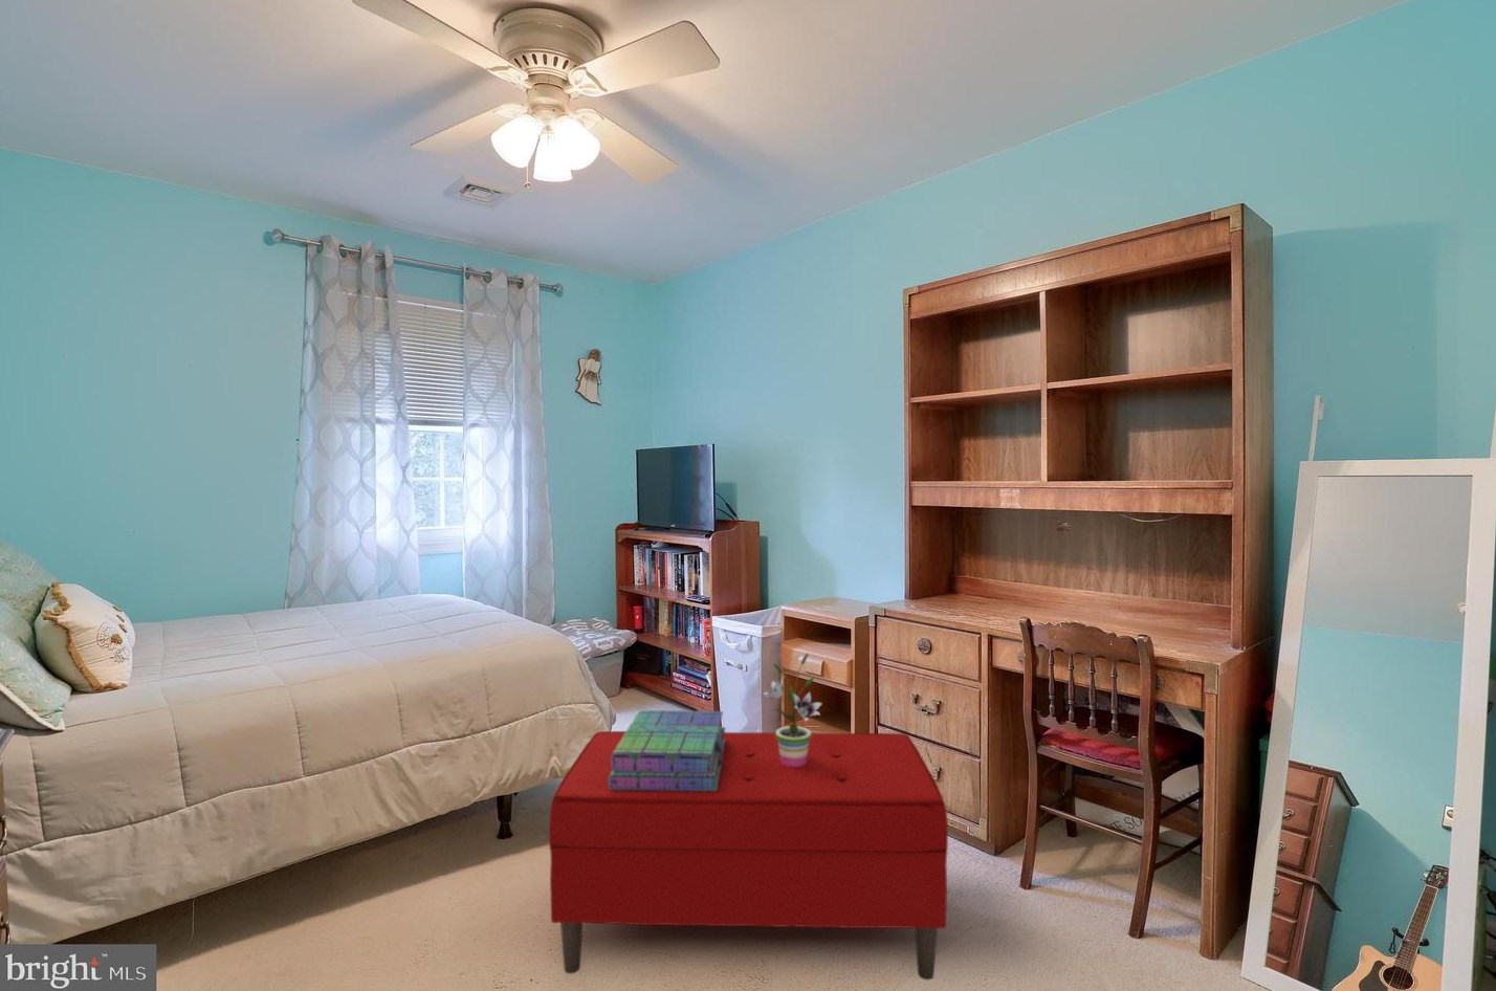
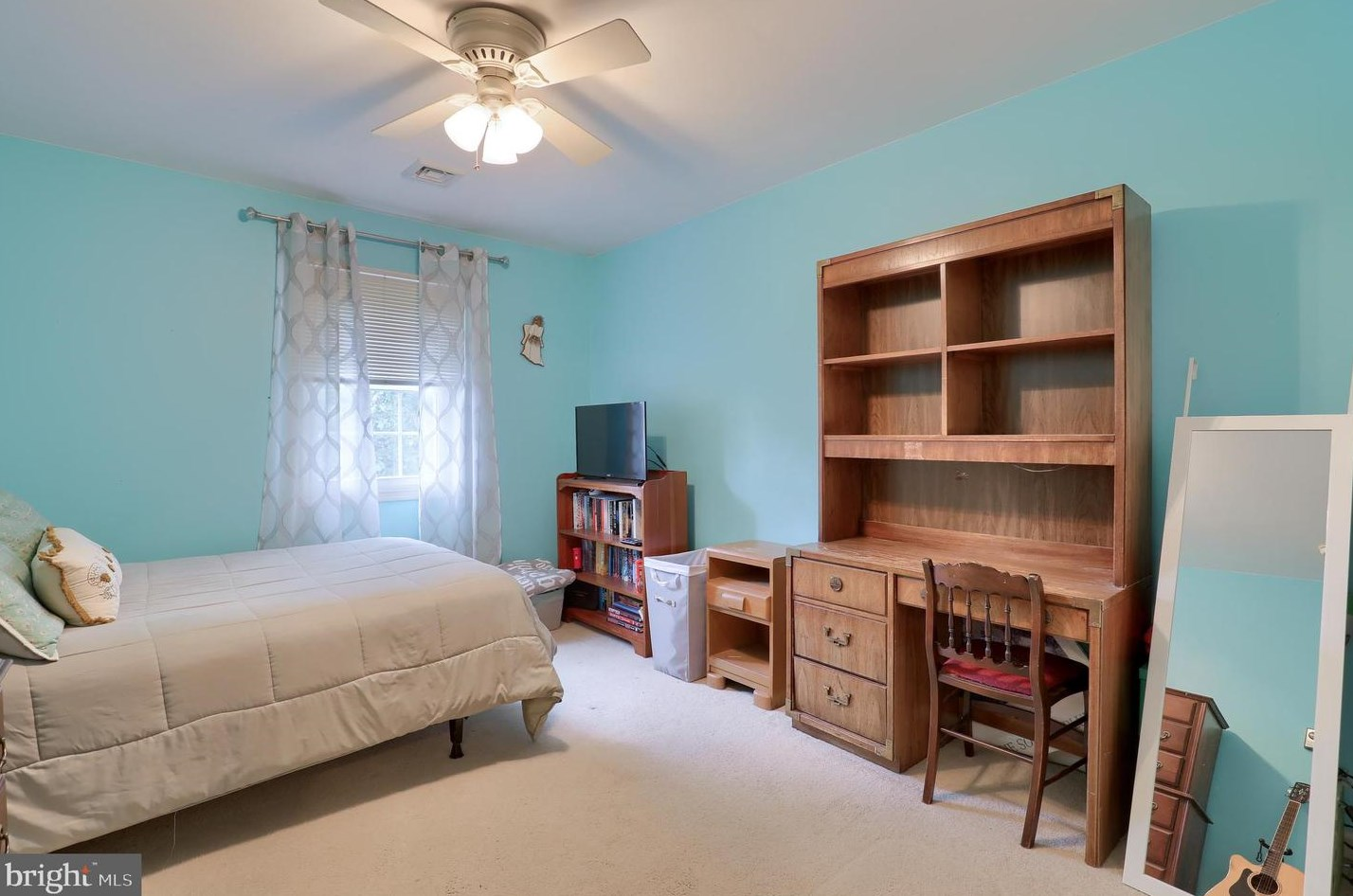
- bench [548,730,949,981]
- potted plant [757,653,824,766]
- stack of books [608,709,726,791]
